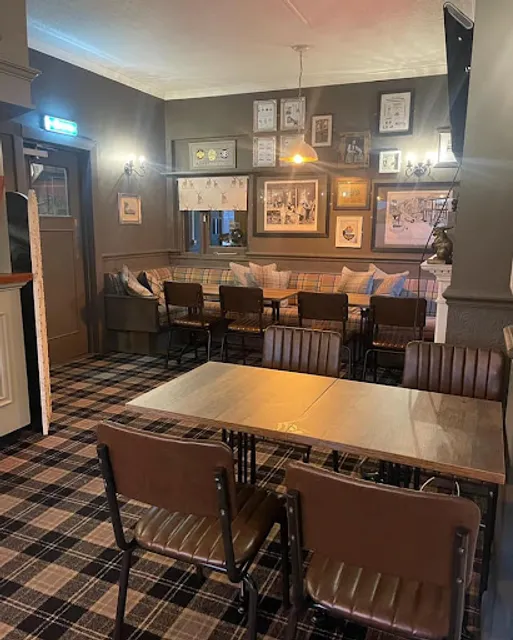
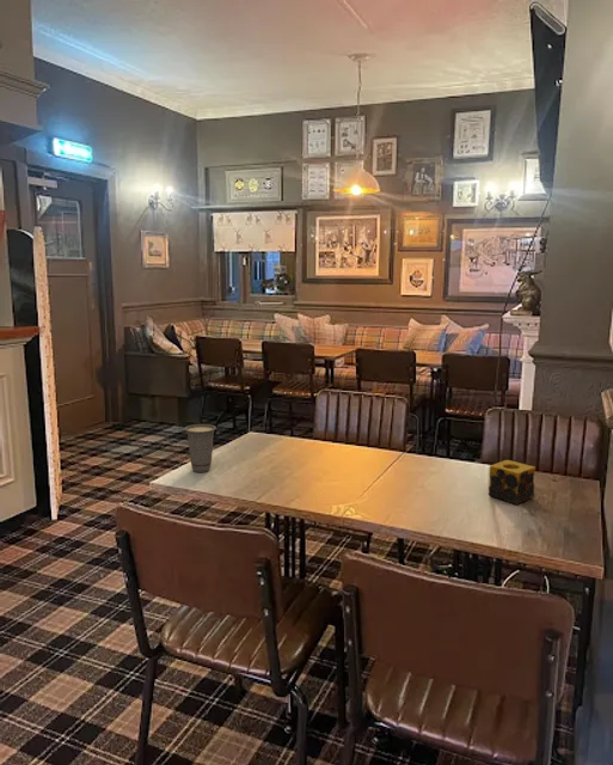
+ cup [184,423,217,473]
+ candle [488,459,537,506]
